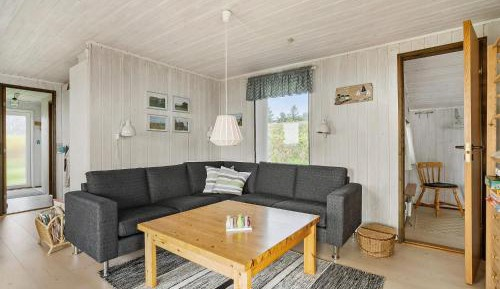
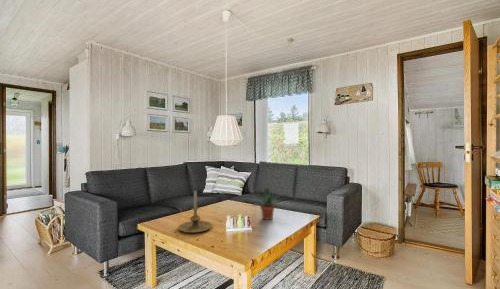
+ potted plant [251,186,284,221]
+ candle holder [177,189,213,234]
